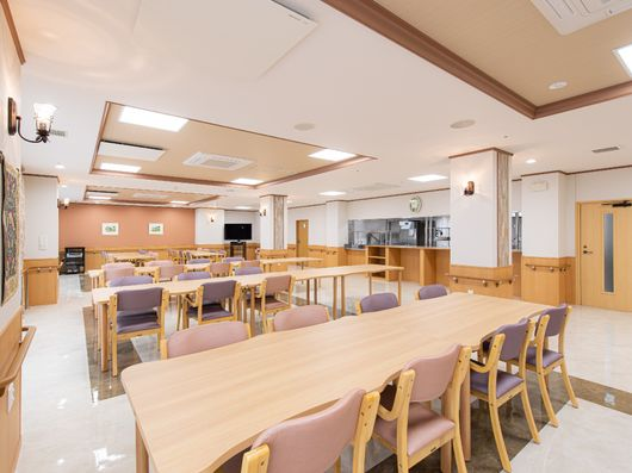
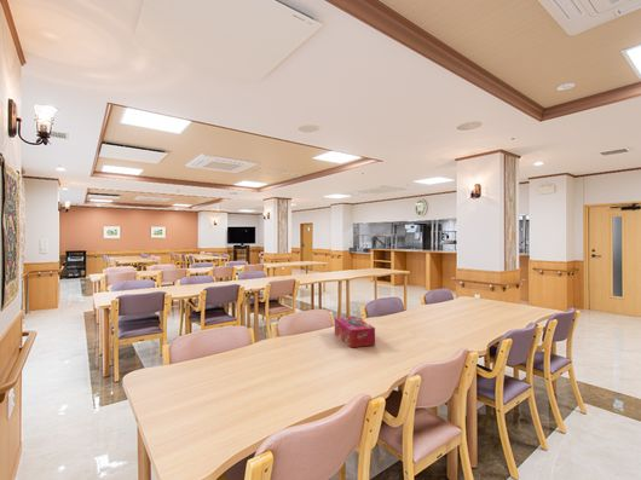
+ tissue box [334,316,376,348]
